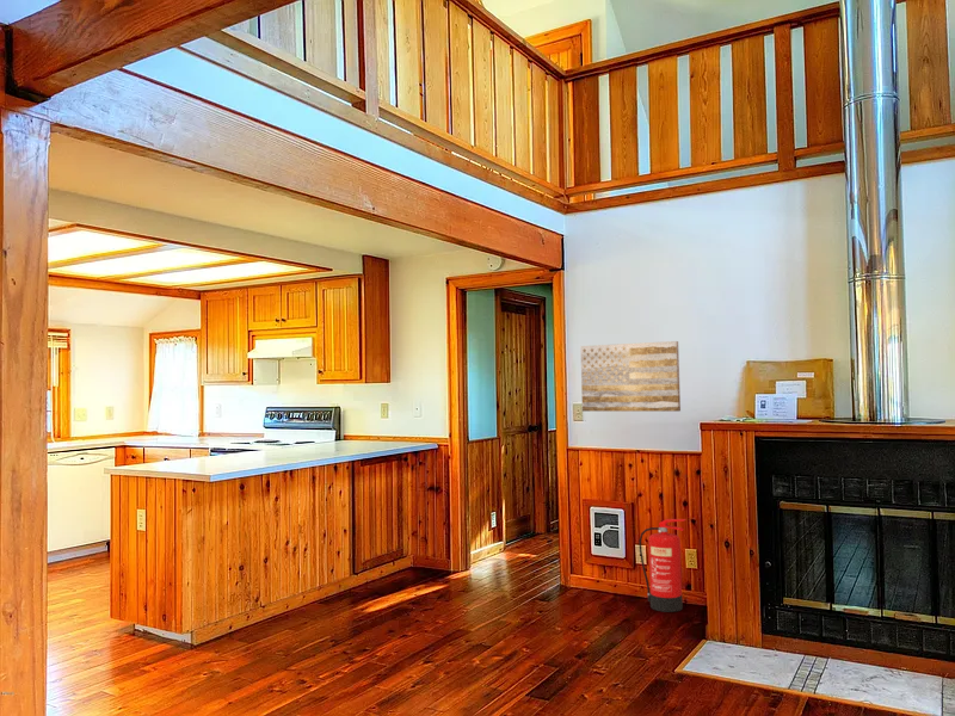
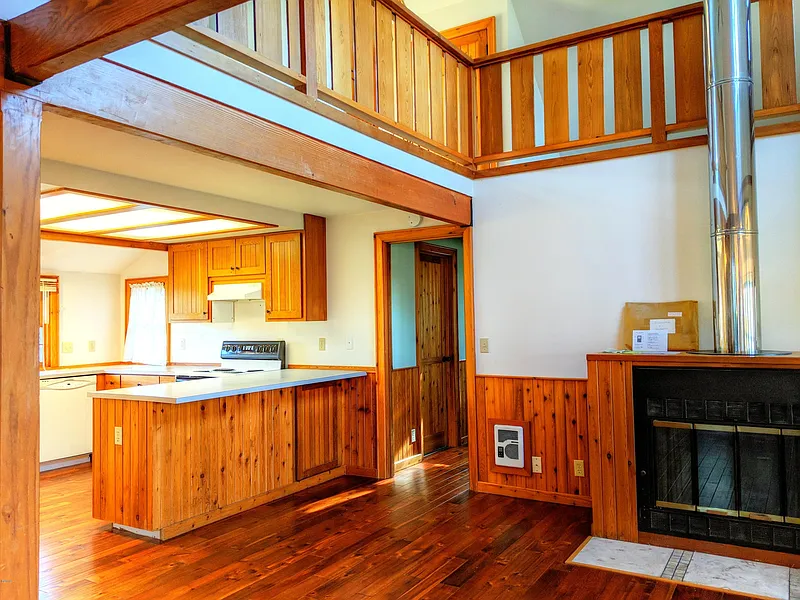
- fire extinguisher [637,518,688,613]
- wall art [579,340,682,413]
